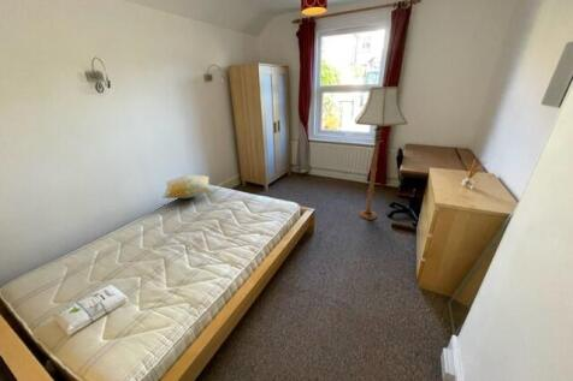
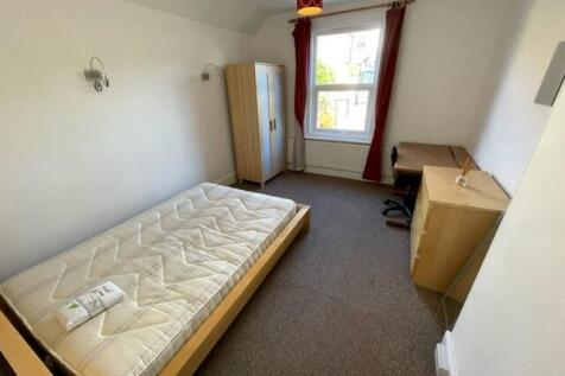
- floor lamp [354,81,408,221]
- decorative pillow [160,174,213,200]
